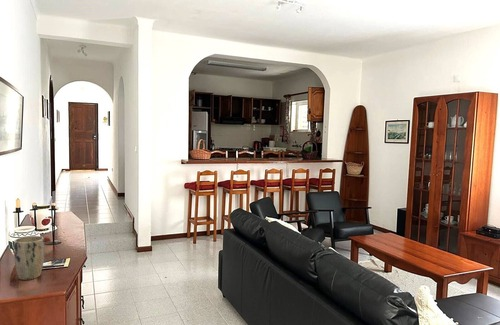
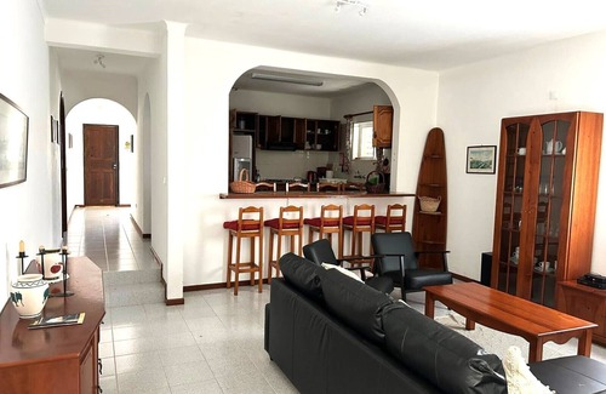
- plant pot [13,235,45,281]
